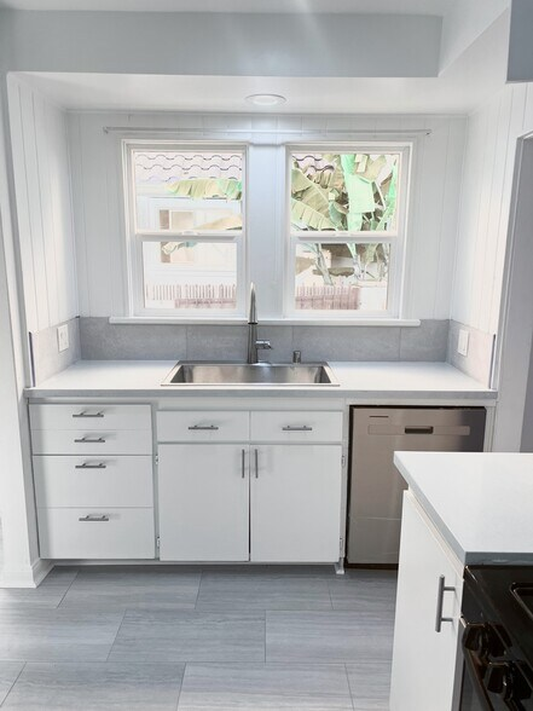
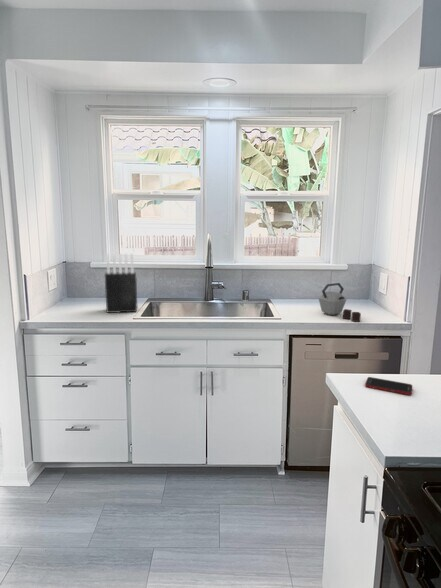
+ kettle [318,282,362,323]
+ knife block [104,252,138,314]
+ cell phone [364,376,413,396]
